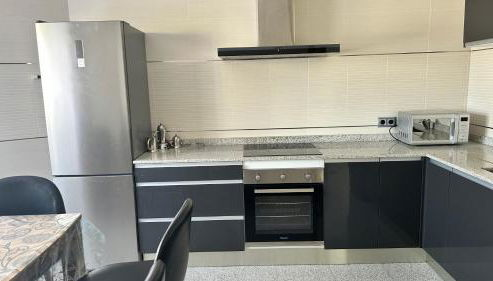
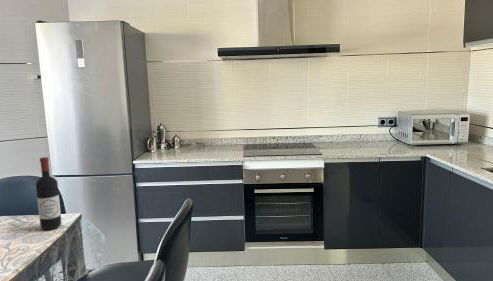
+ wine bottle [35,156,62,231]
